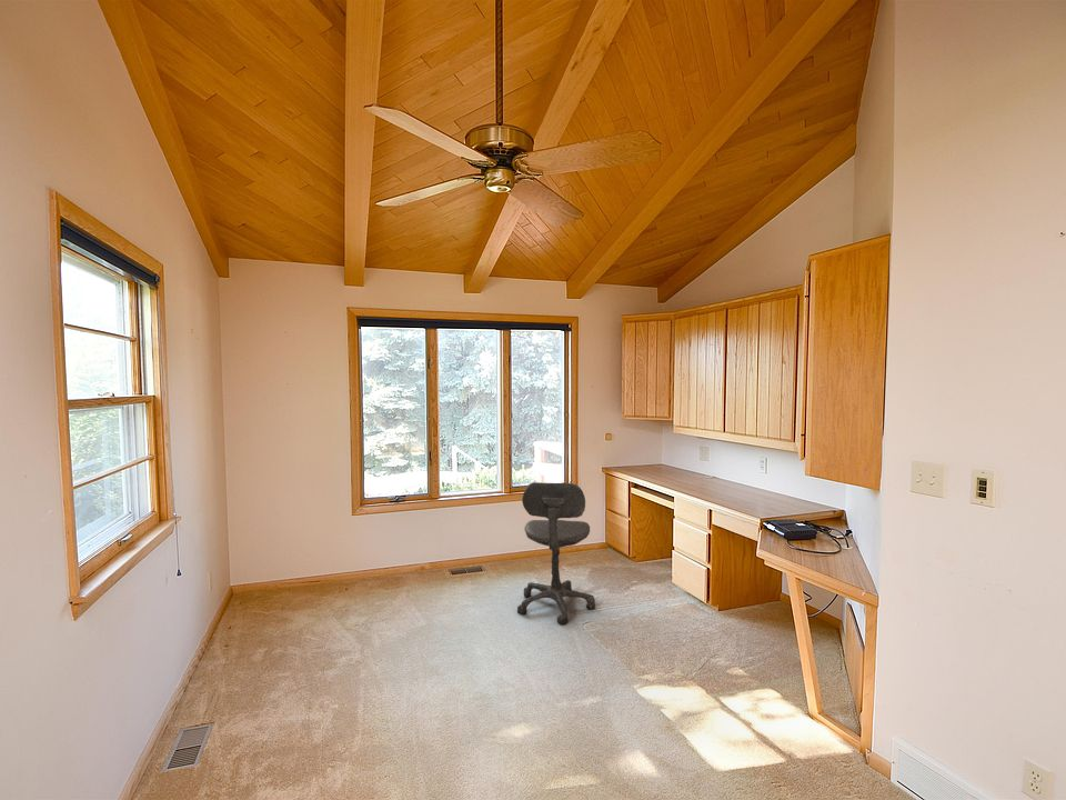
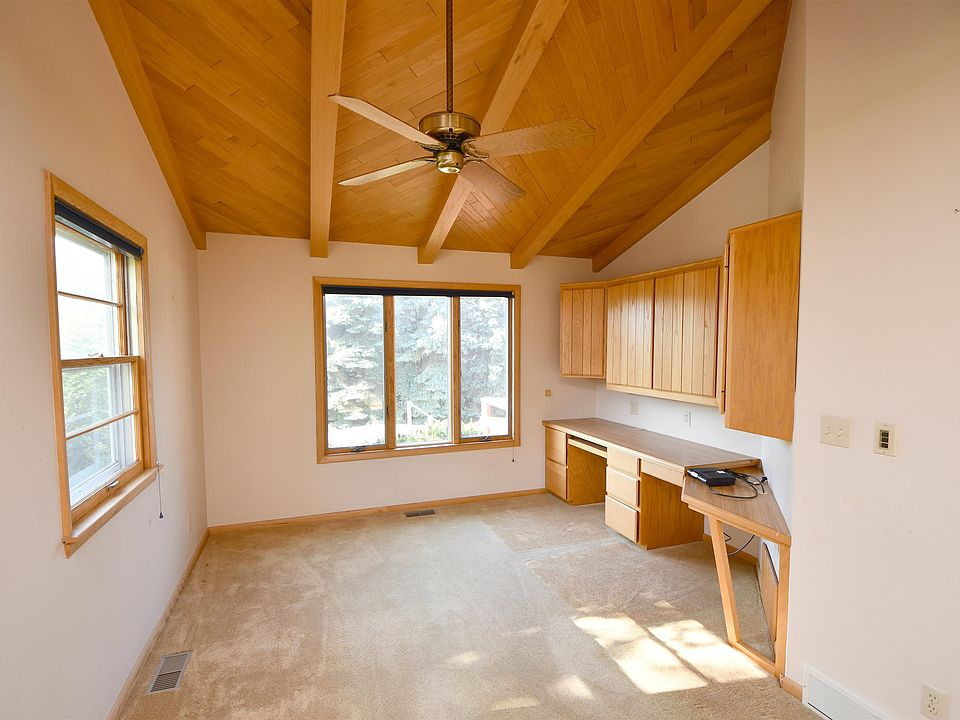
- office chair [516,481,596,626]
